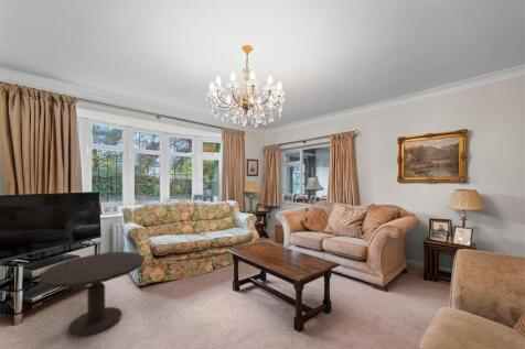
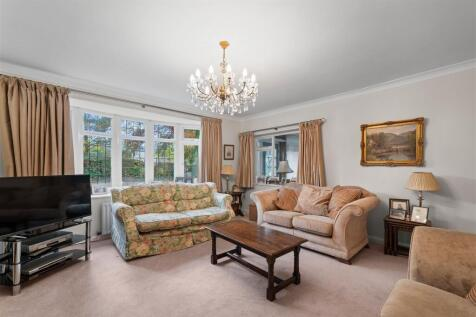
- side table [38,251,146,338]
